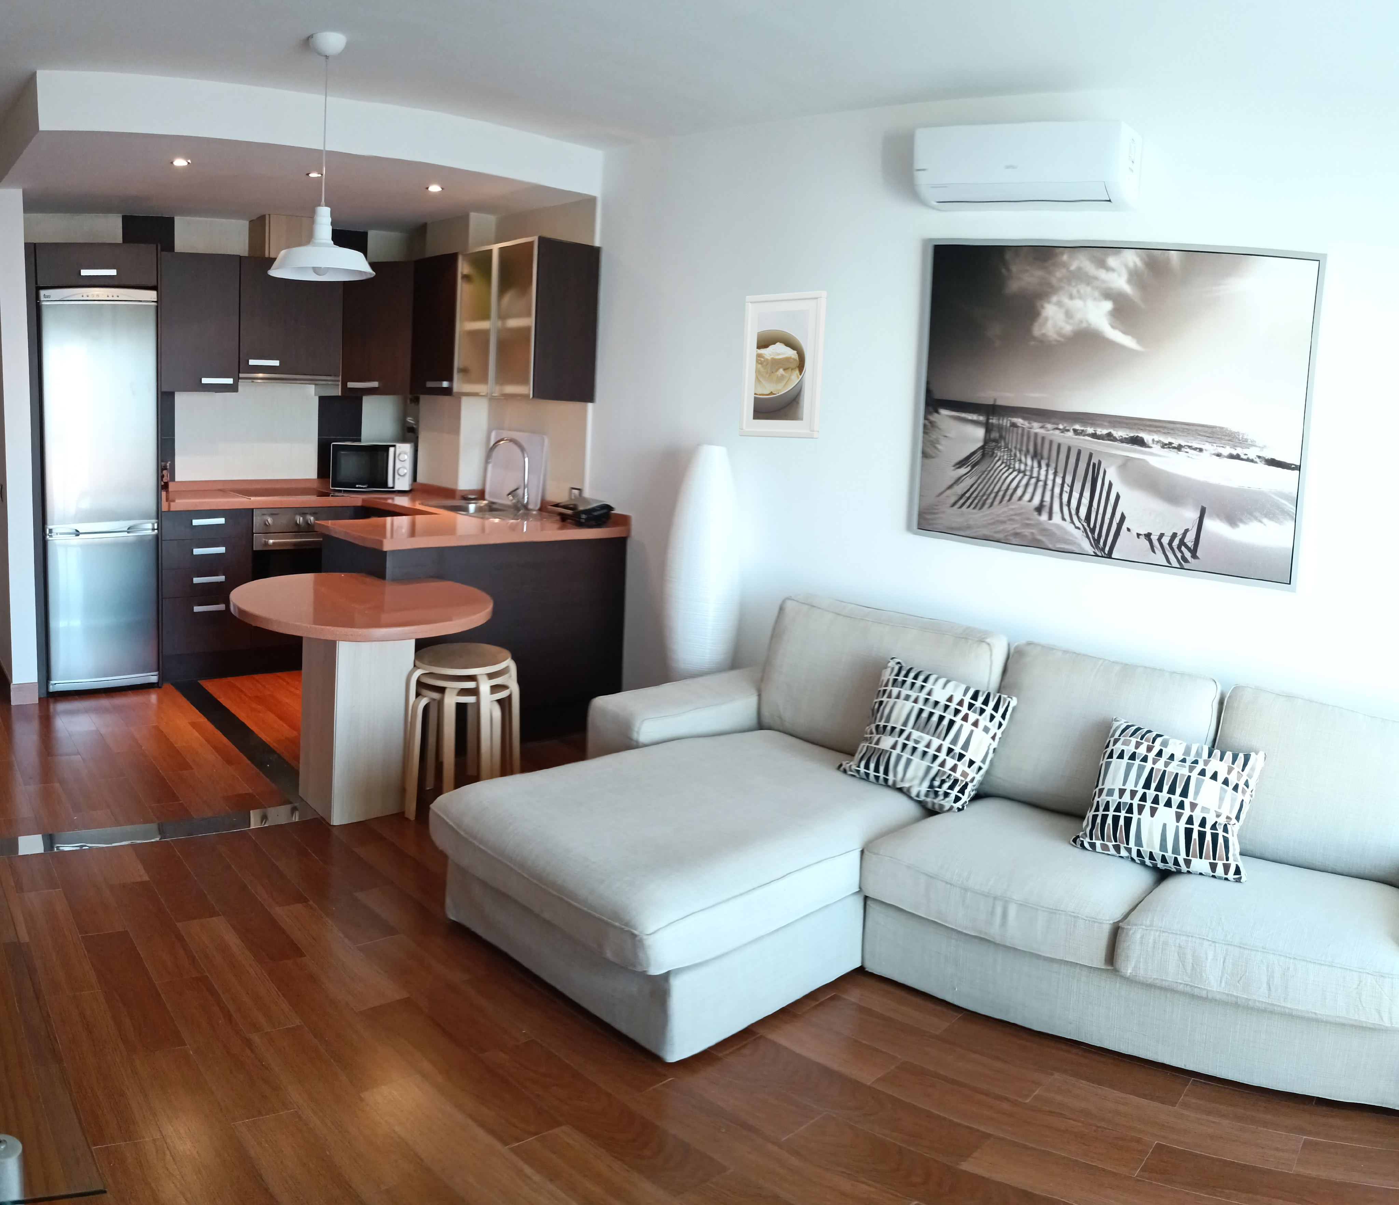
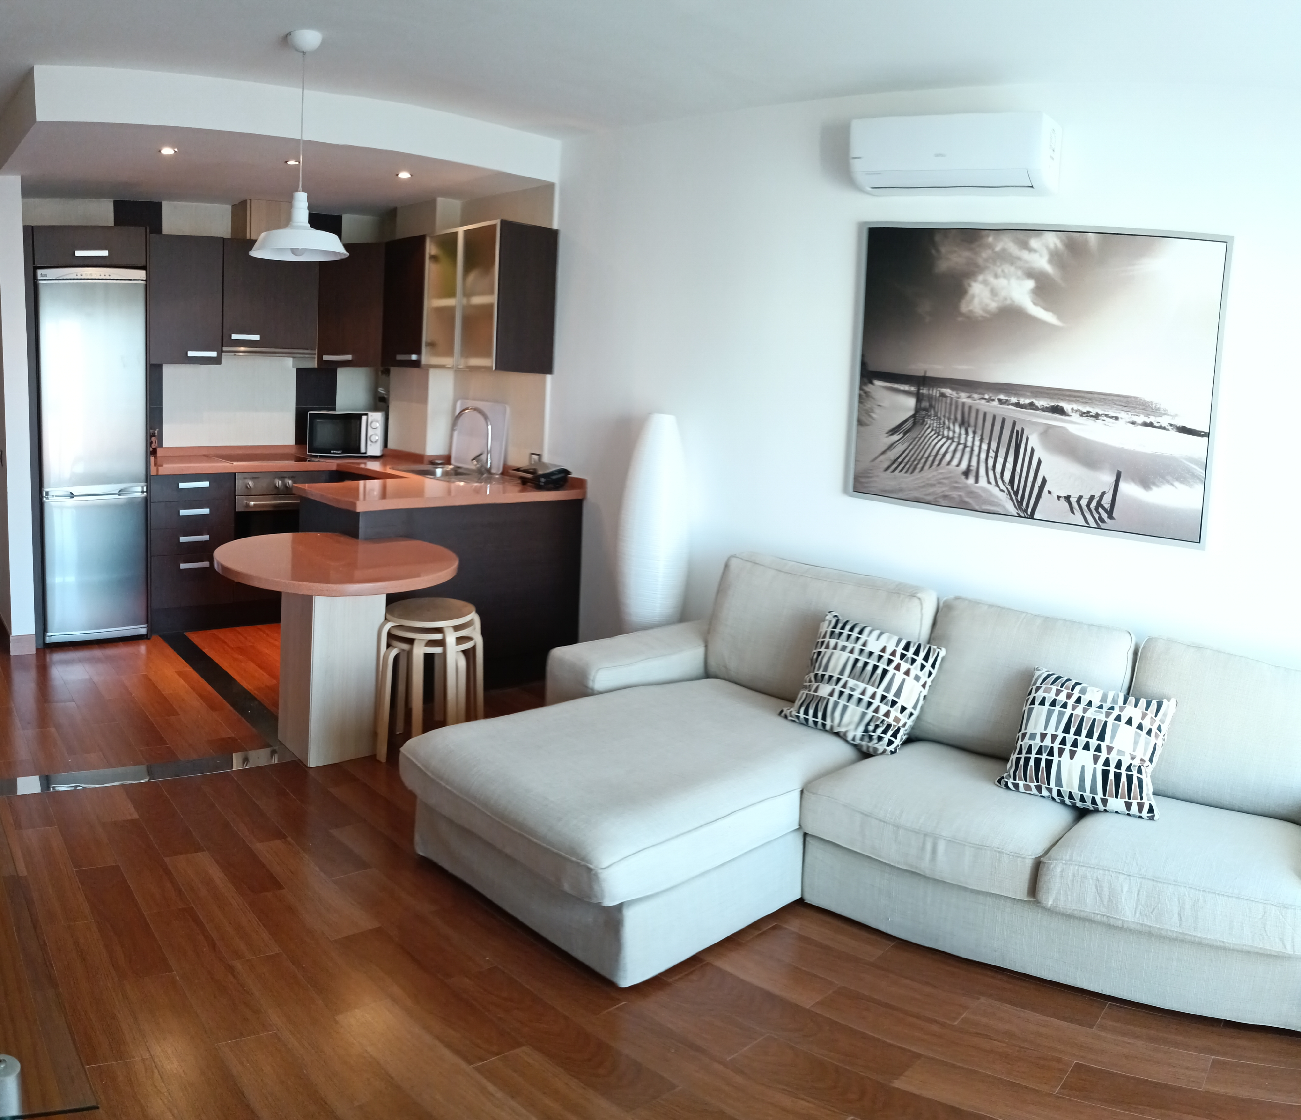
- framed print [739,290,827,439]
